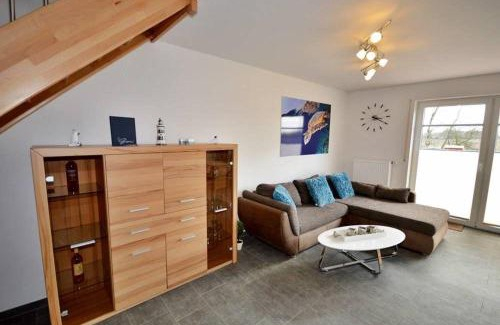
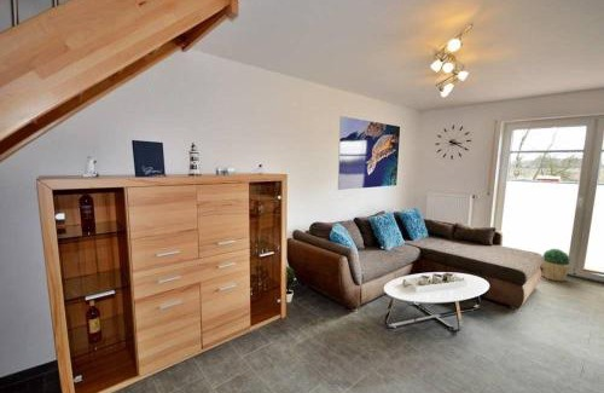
+ potted plant [541,248,571,282]
